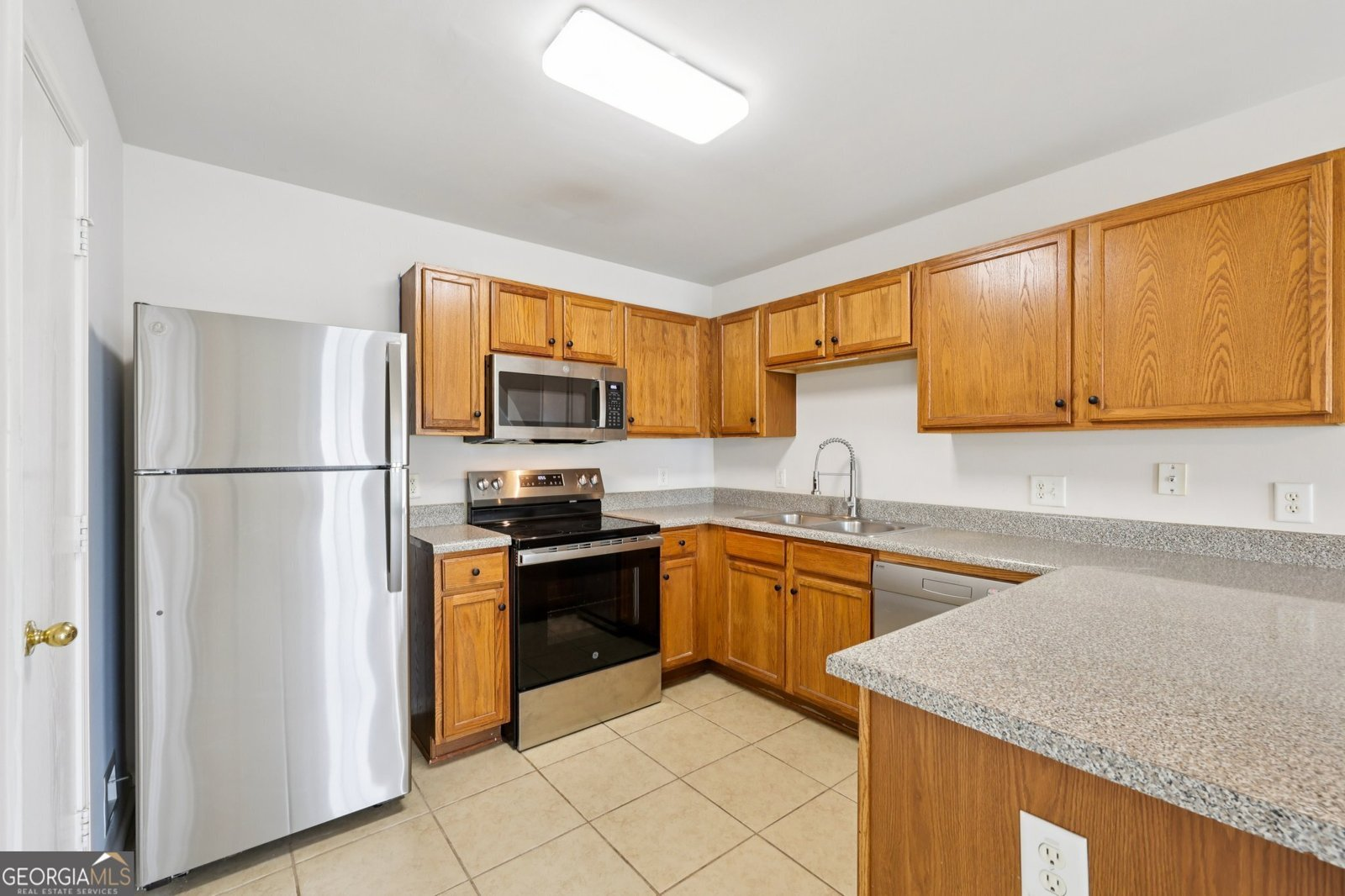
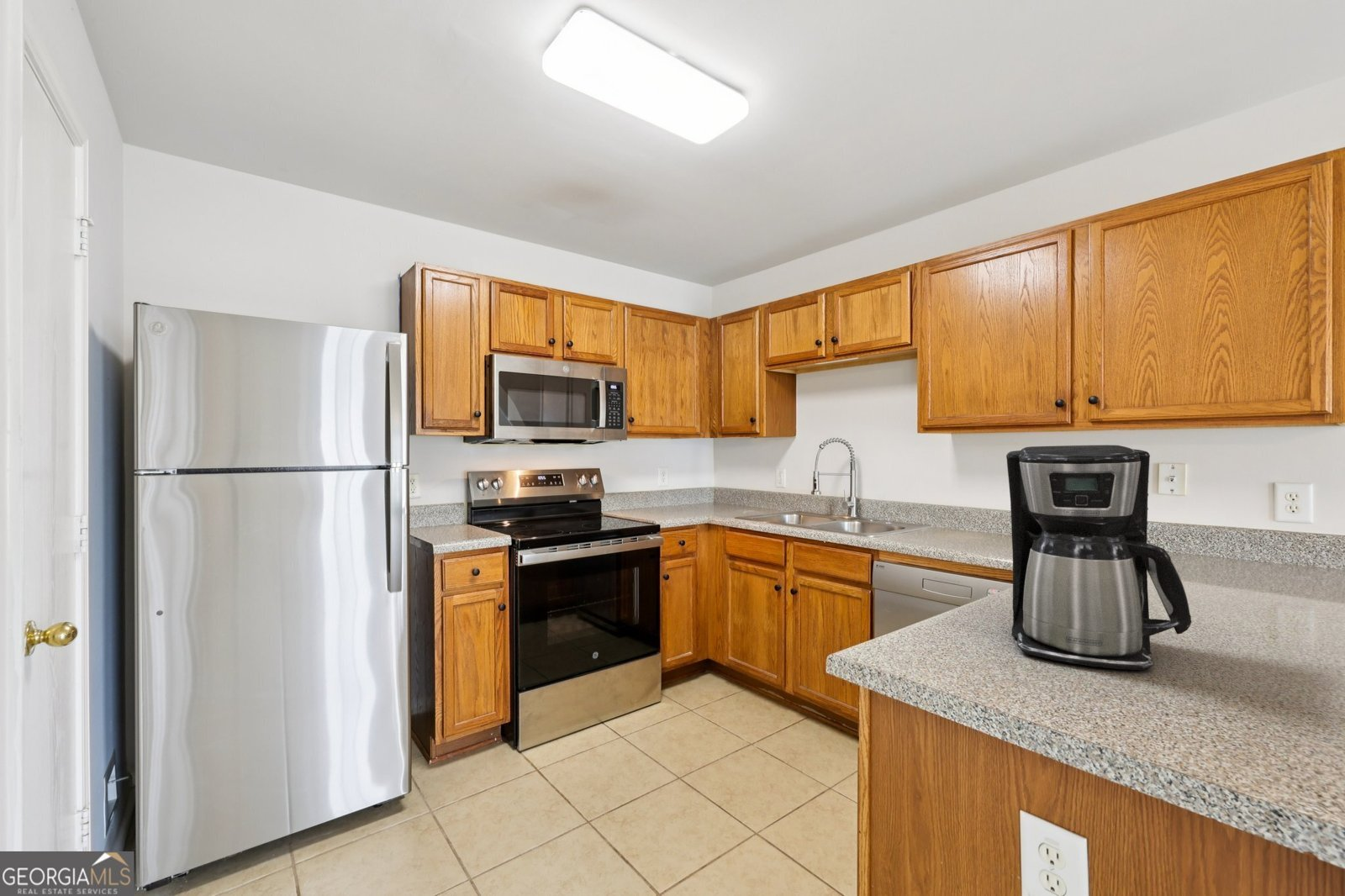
+ coffee maker [1005,444,1193,671]
